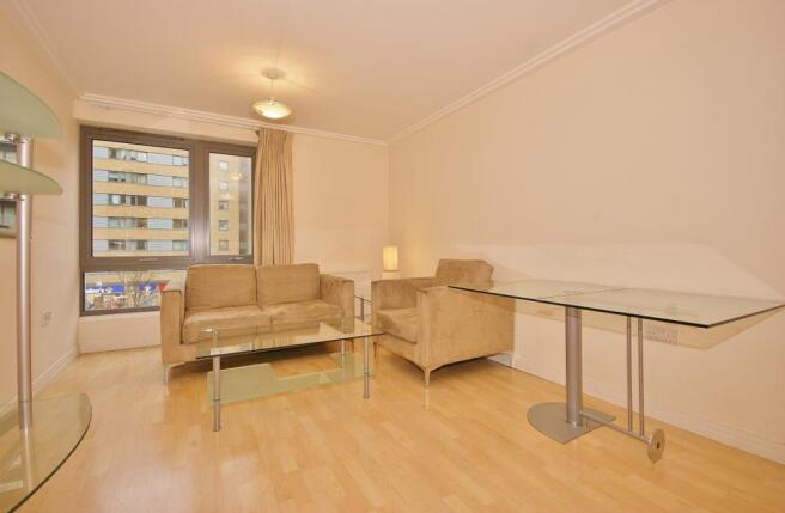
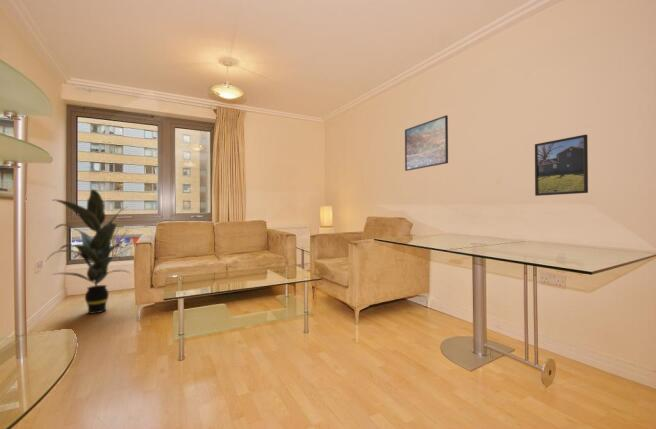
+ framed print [534,134,589,197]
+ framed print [404,114,449,172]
+ indoor plant [46,188,137,315]
